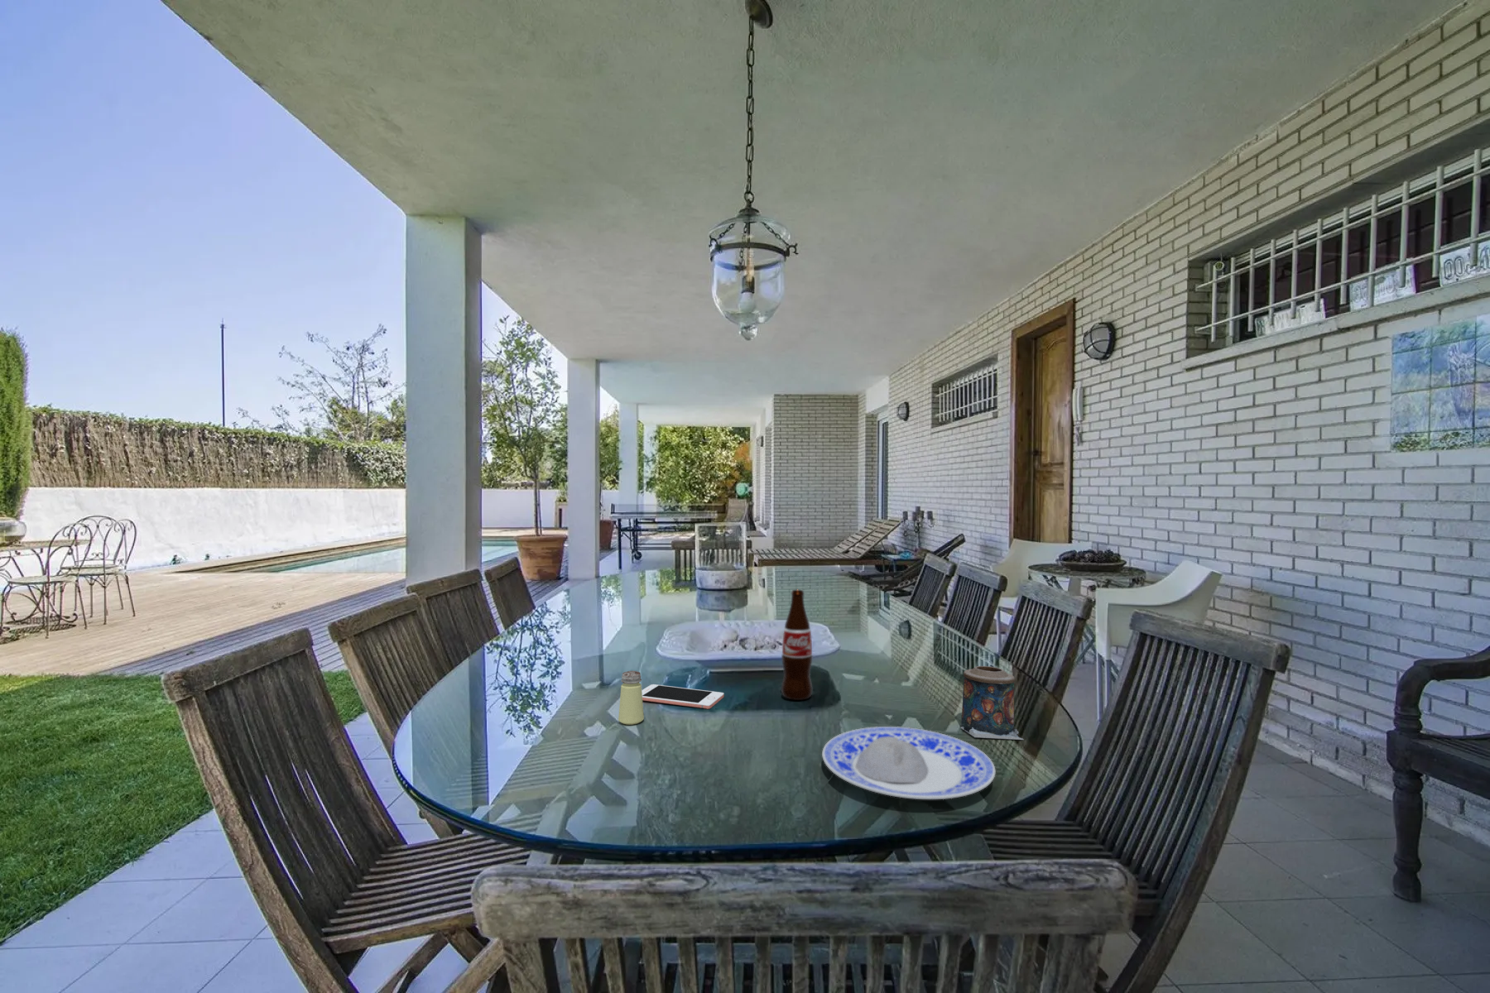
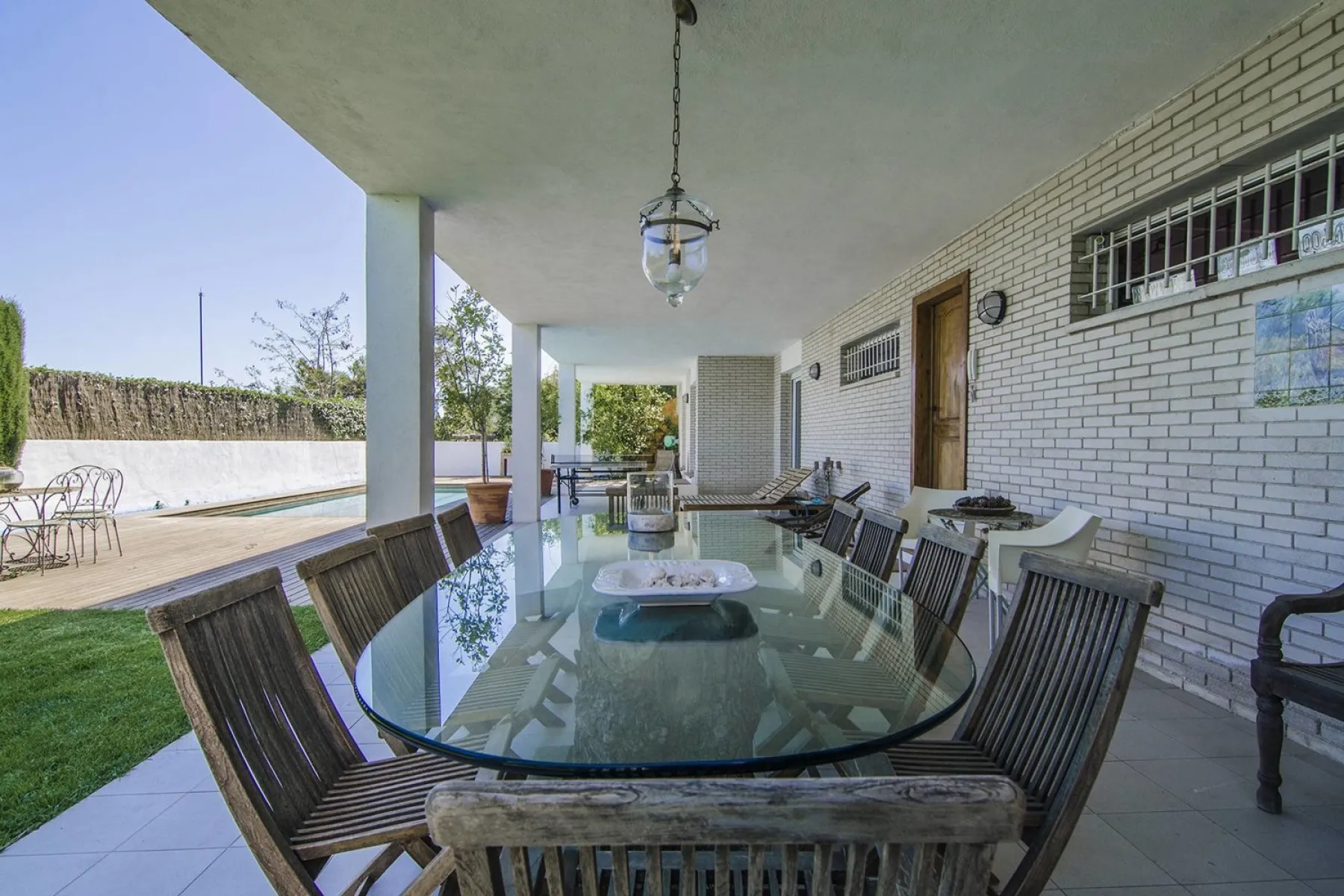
- cell phone [642,684,725,710]
- bottle [780,590,814,700]
- plate [821,726,997,800]
- candle [960,665,1024,740]
- saltshaker [618,670,645,726]
